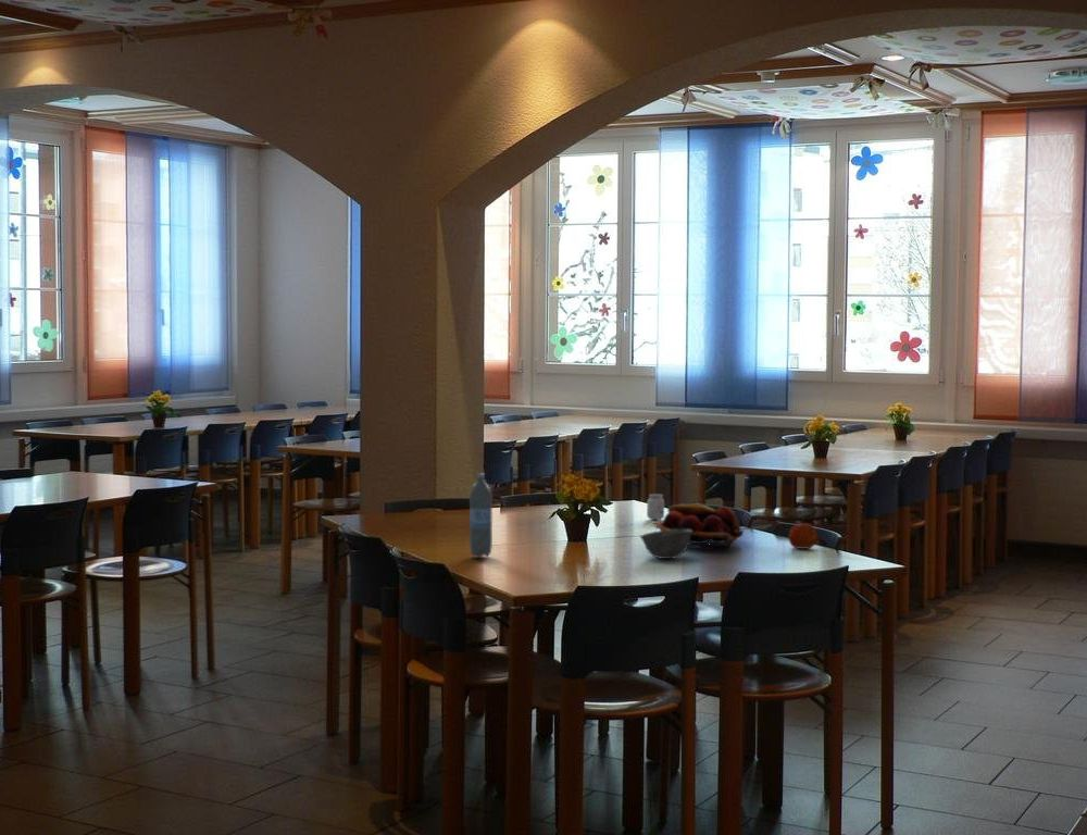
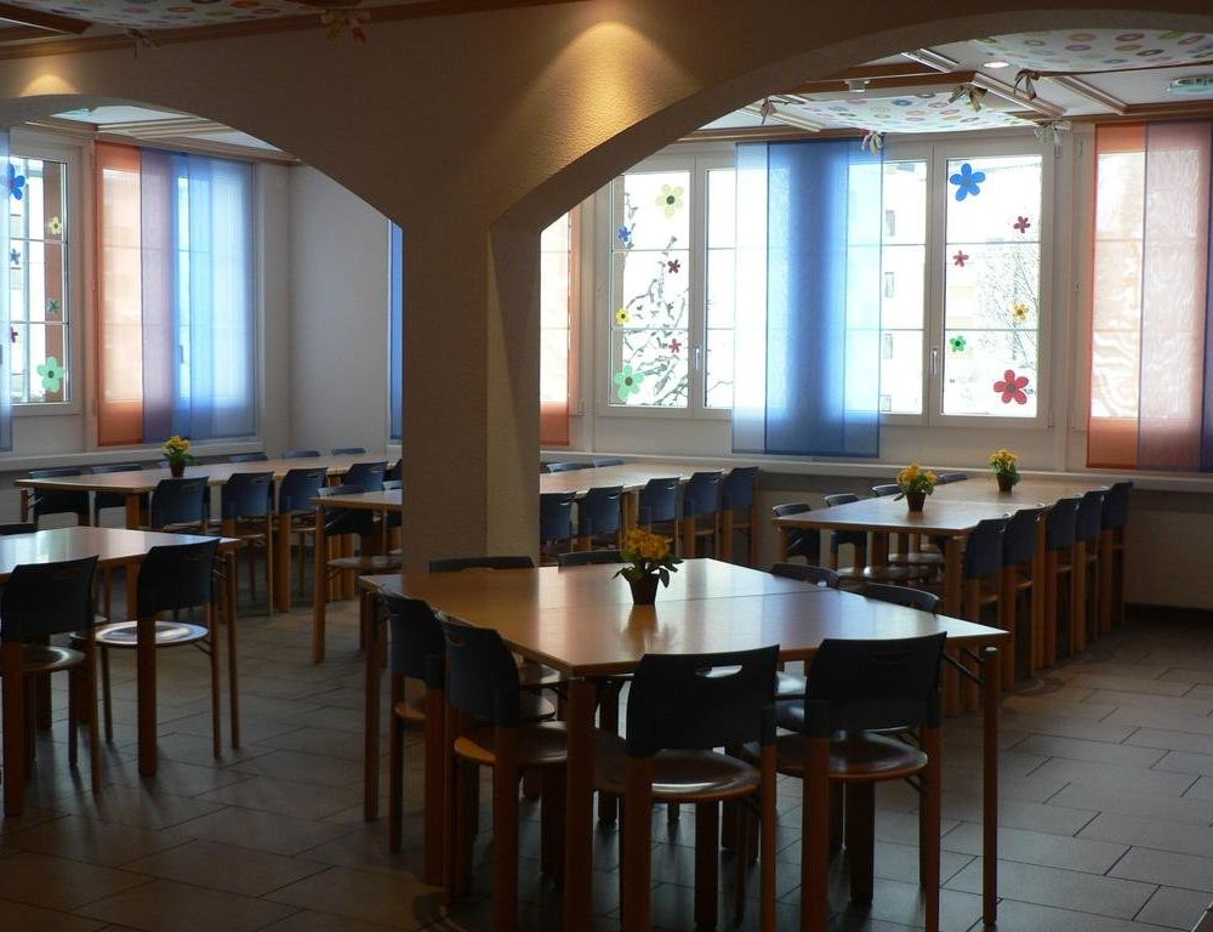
- apple [787,521,819,550]
- bowl [639,529,692,560]
- water bottle [468,472,493,558]
- fruit basket [651,502,745,550]
- candle [646,493,665,523]
